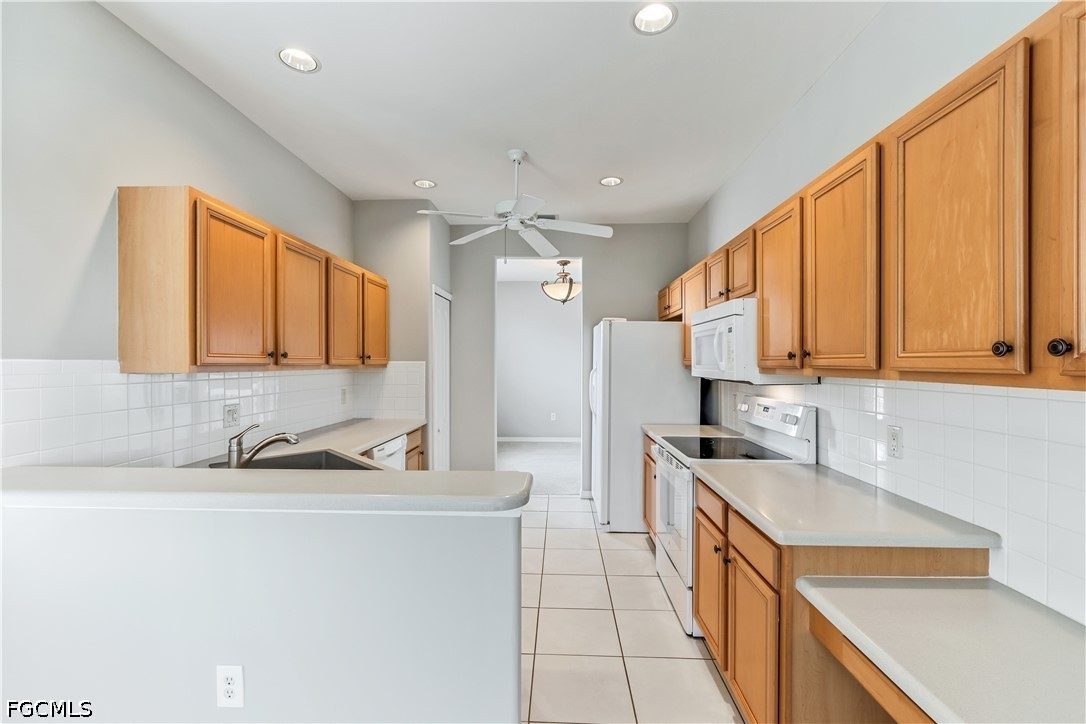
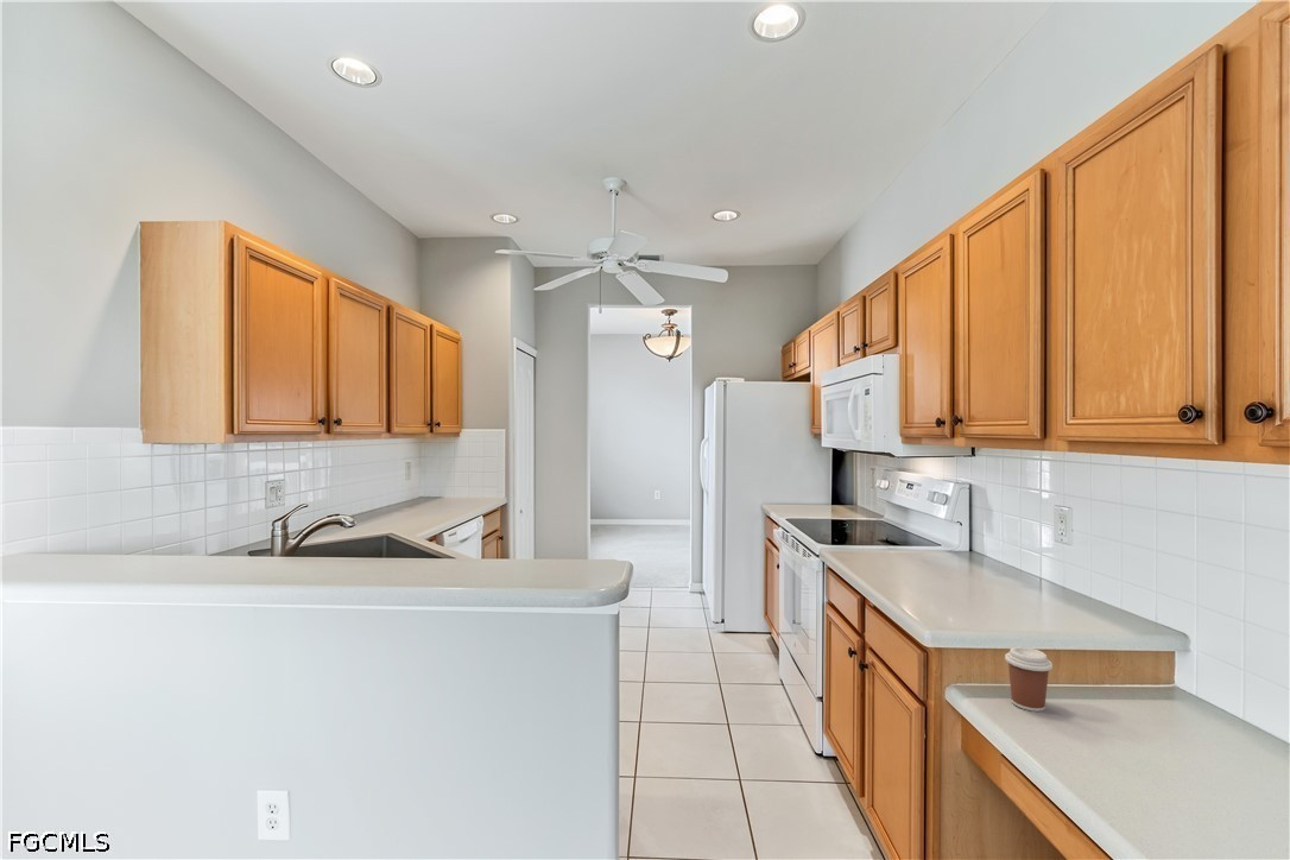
+ coffee cup [1004,645,1054,713]
